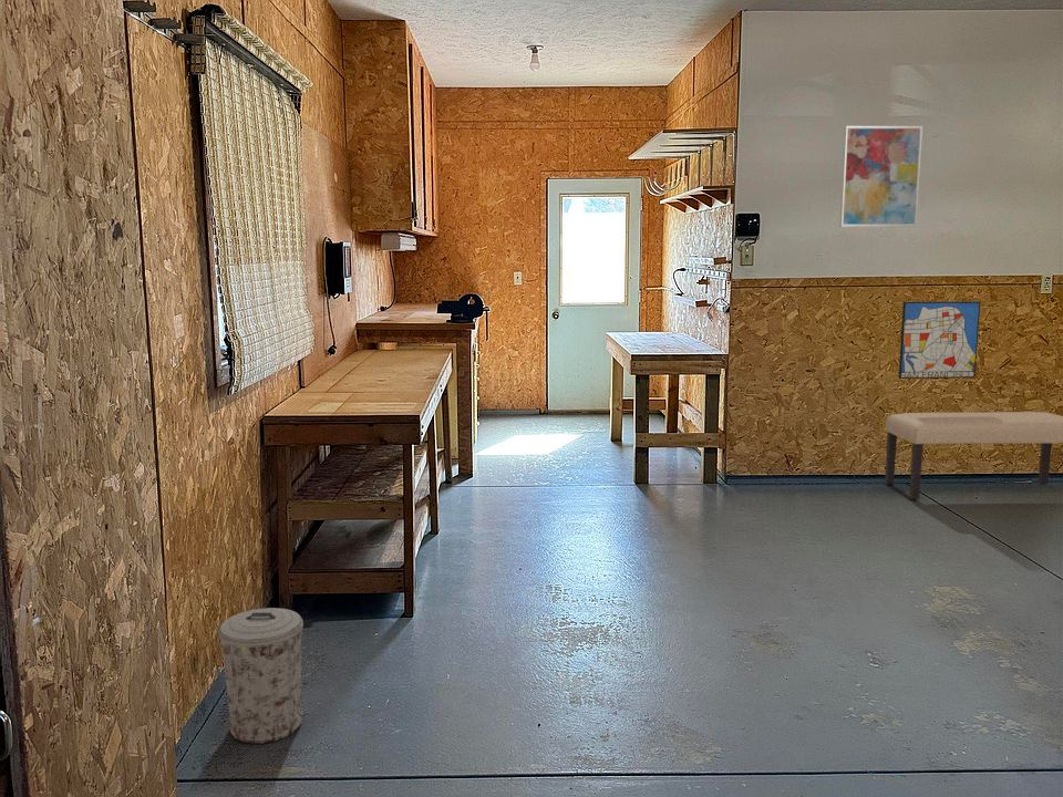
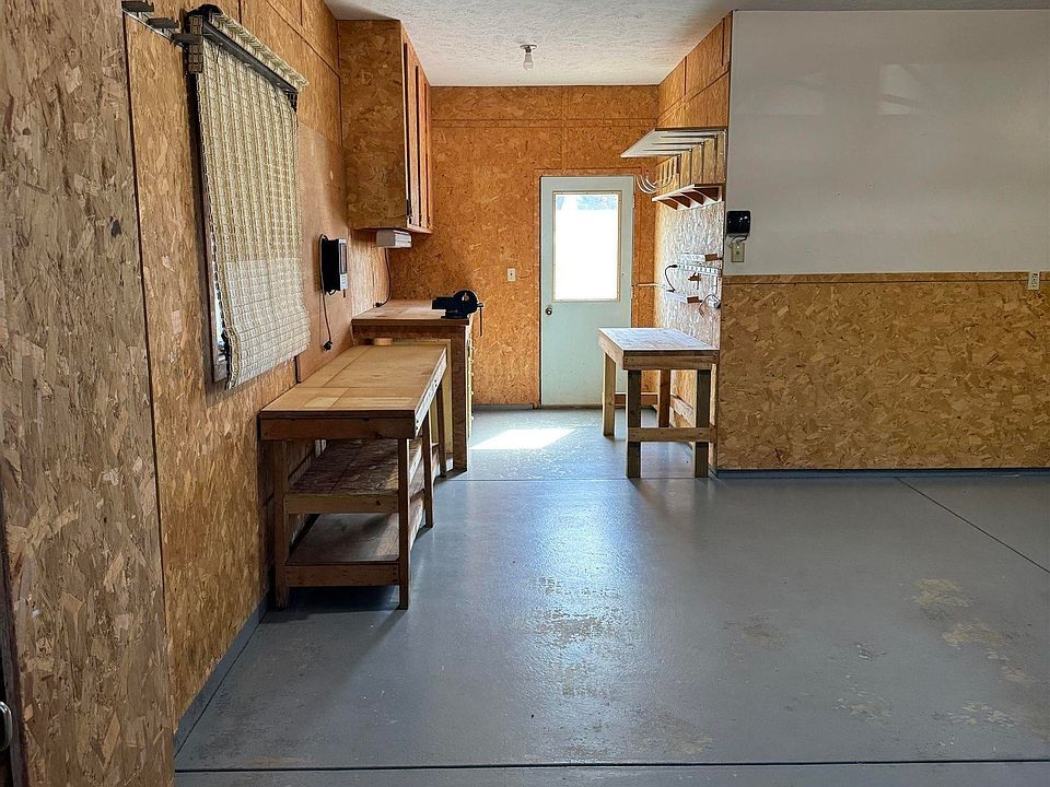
- trash can [217,607,305,745]
- wall art [839,125,923,228]
- wall art [898,300,981,380]
- bench [884,411,1063,501]
